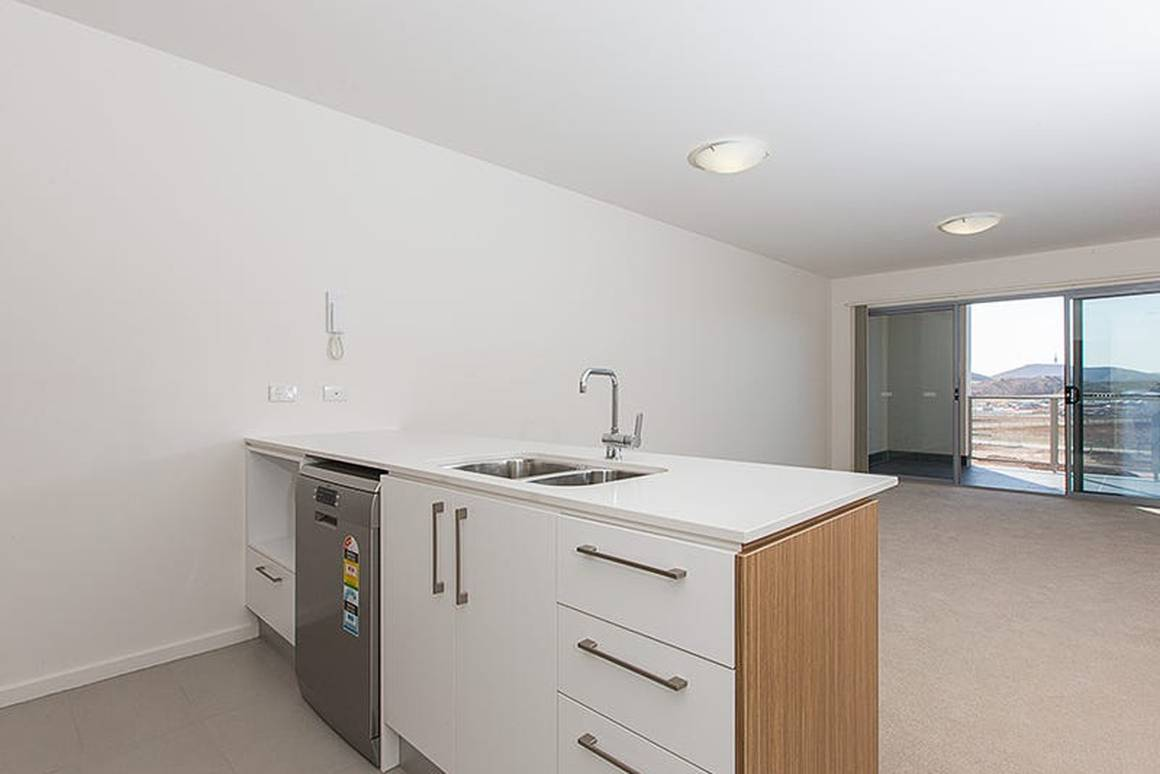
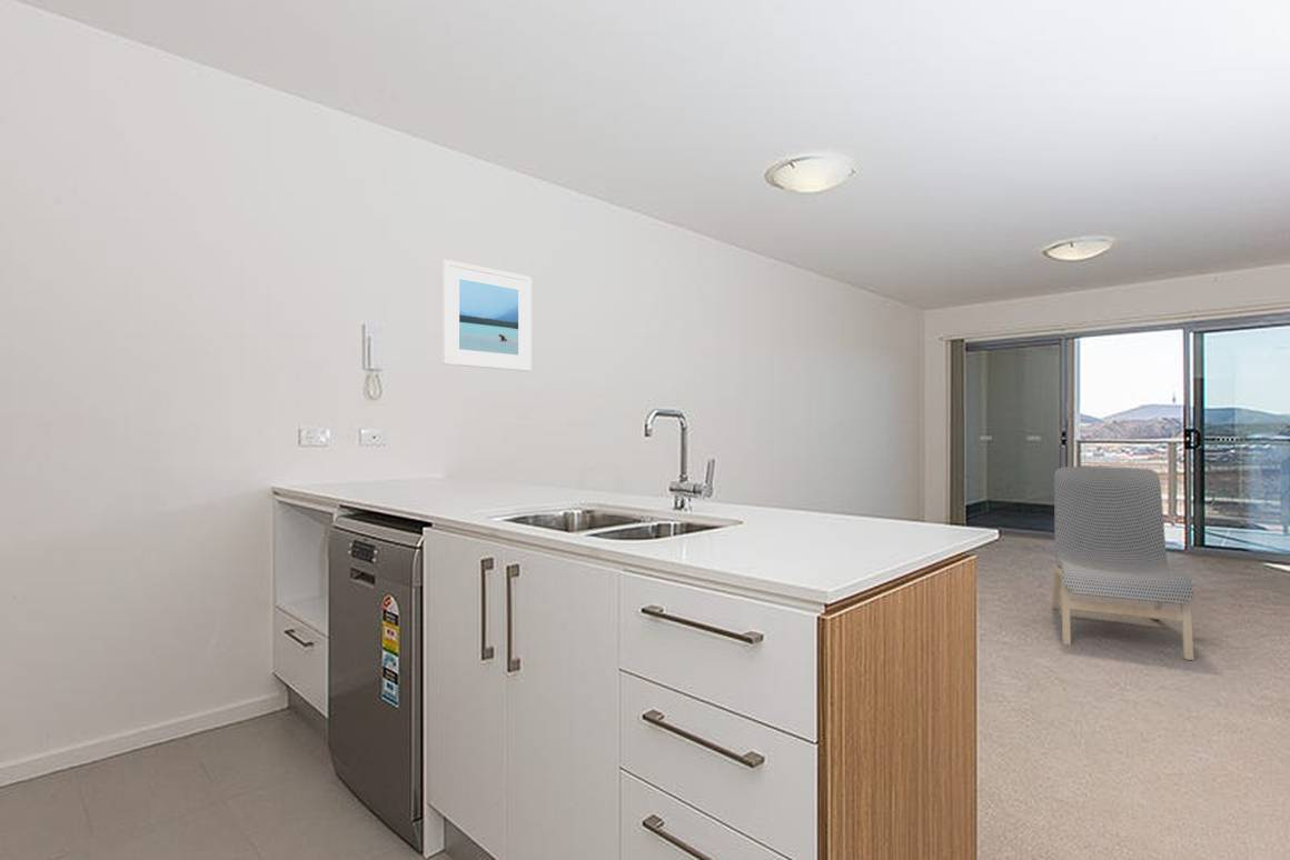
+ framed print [441,259,533,372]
+ dining chair [1051,466,1195,661]
